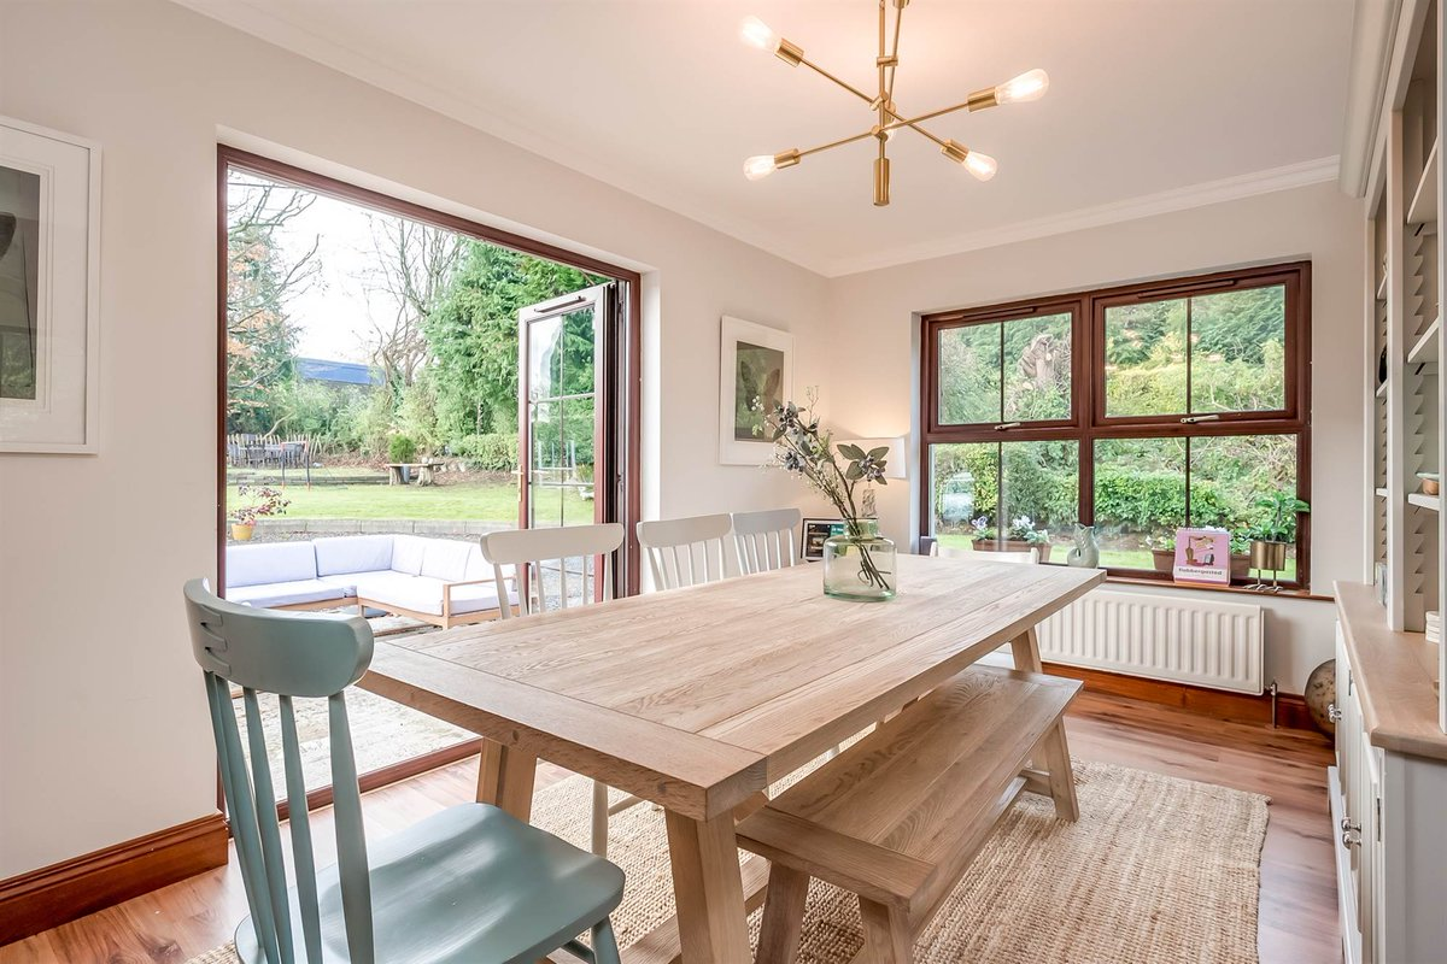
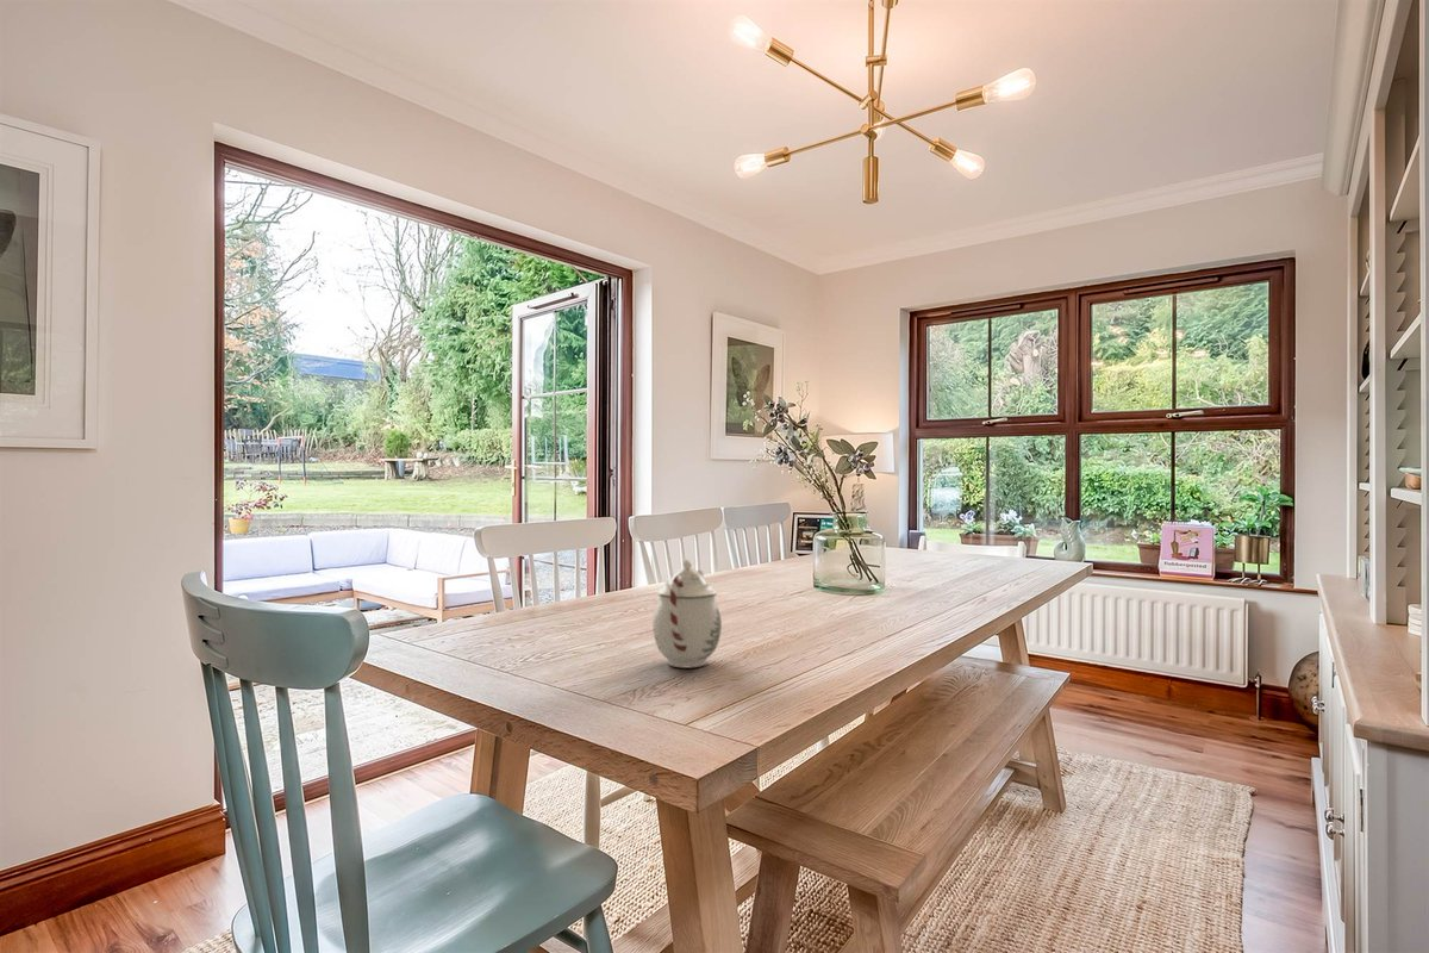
+ teapot [651,559,723,668]
